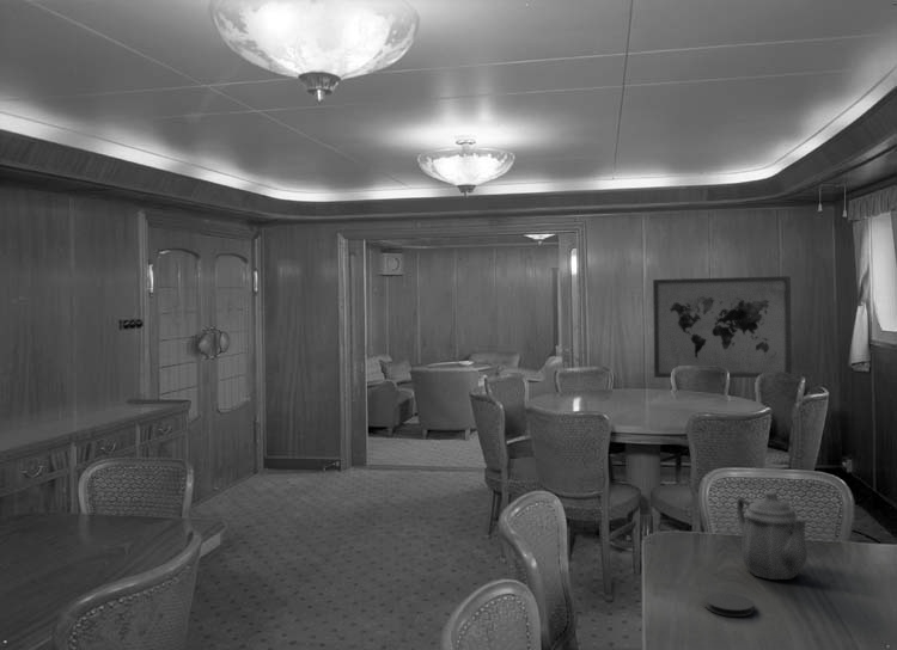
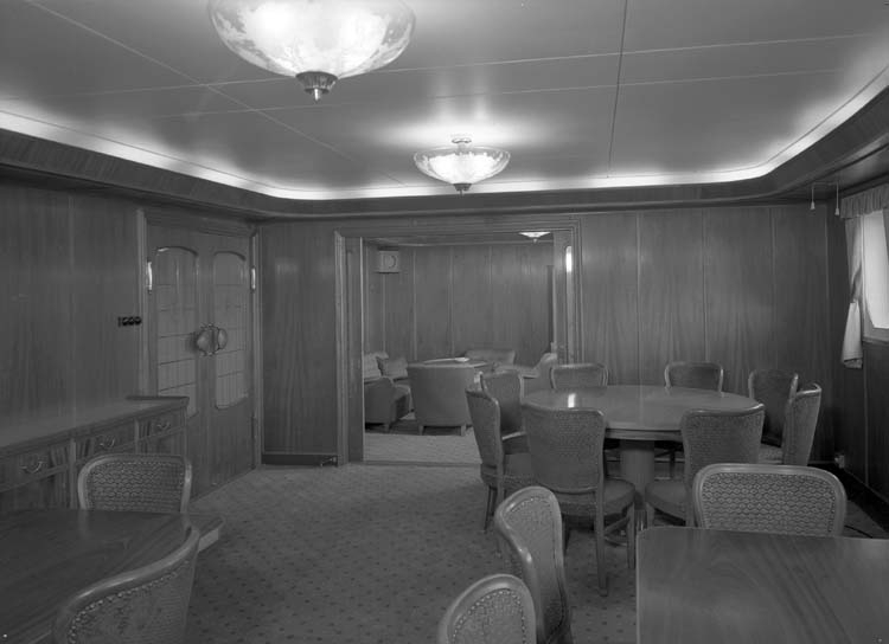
- wall art [652,275,793,379]
- coaster [703,590,755,618]
- teapot [736,490,808,581]
